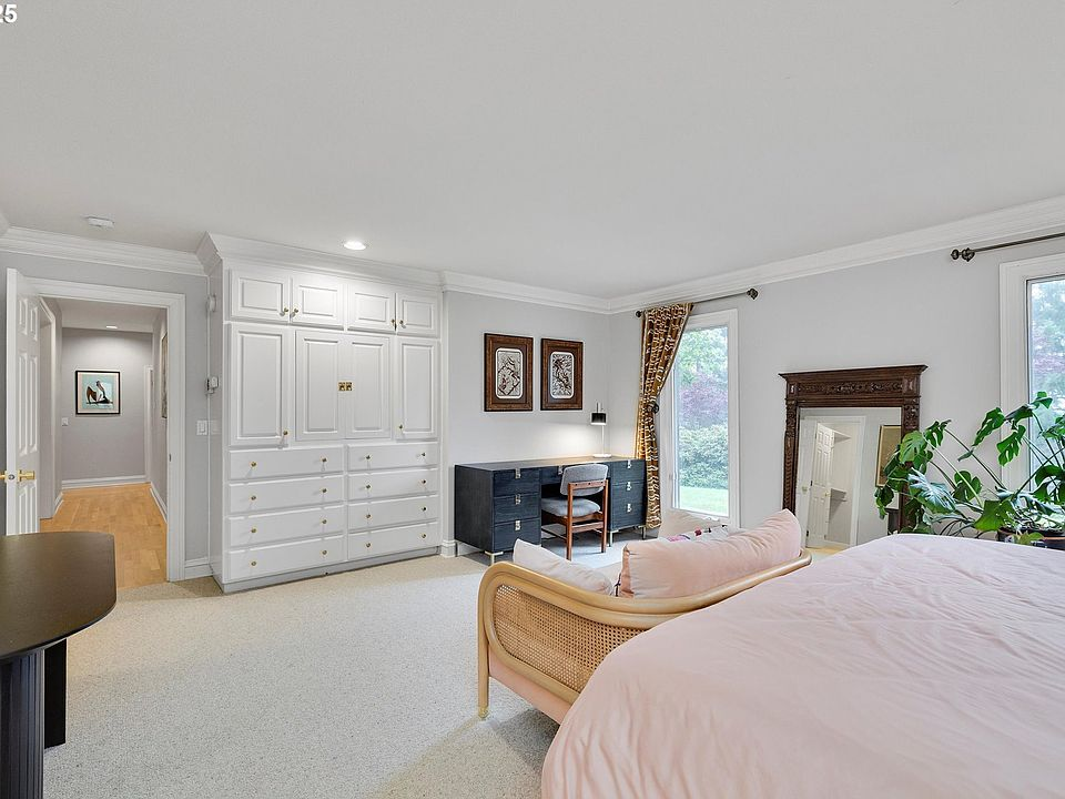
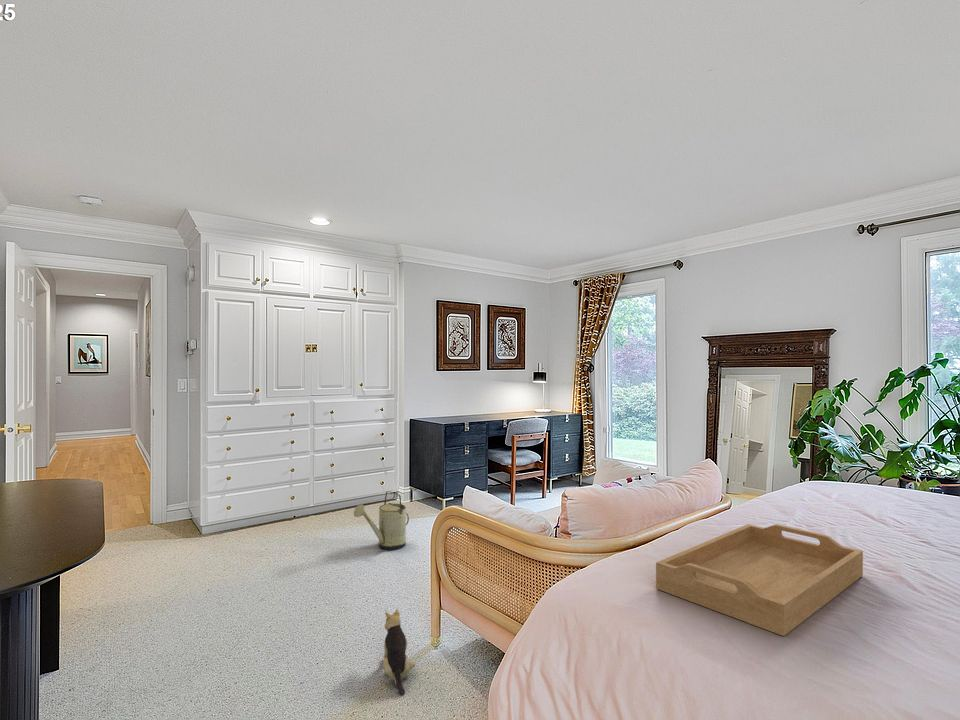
+ plush toy [382,608,416,696]
+ serving tray [655,523,864,637]
+ watering can [353,490,410,551]
